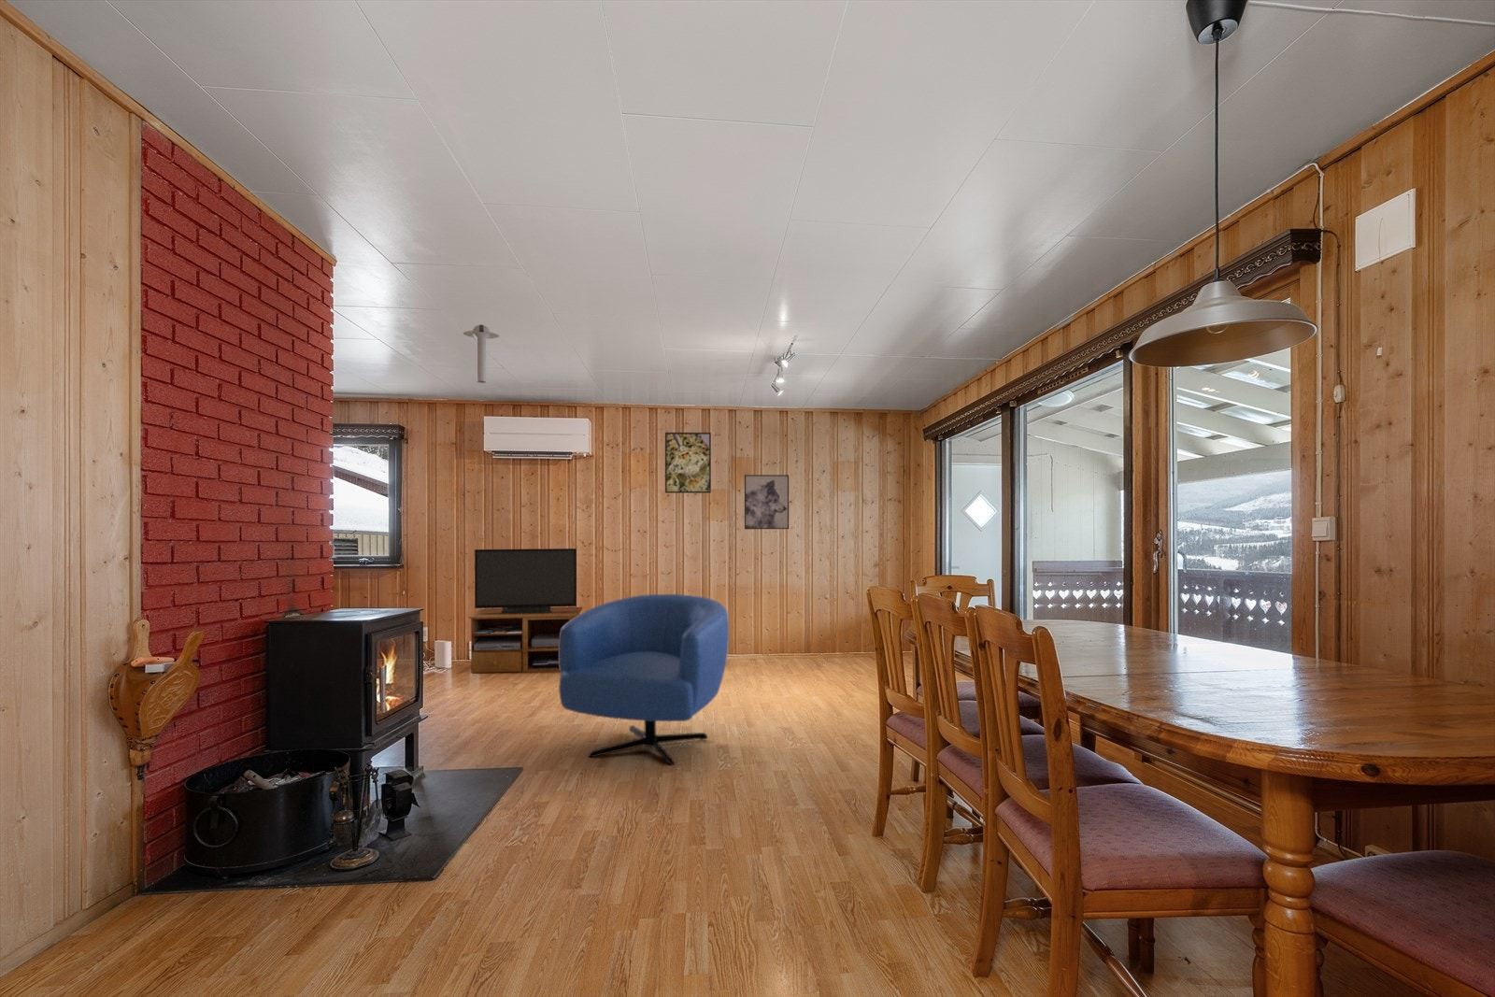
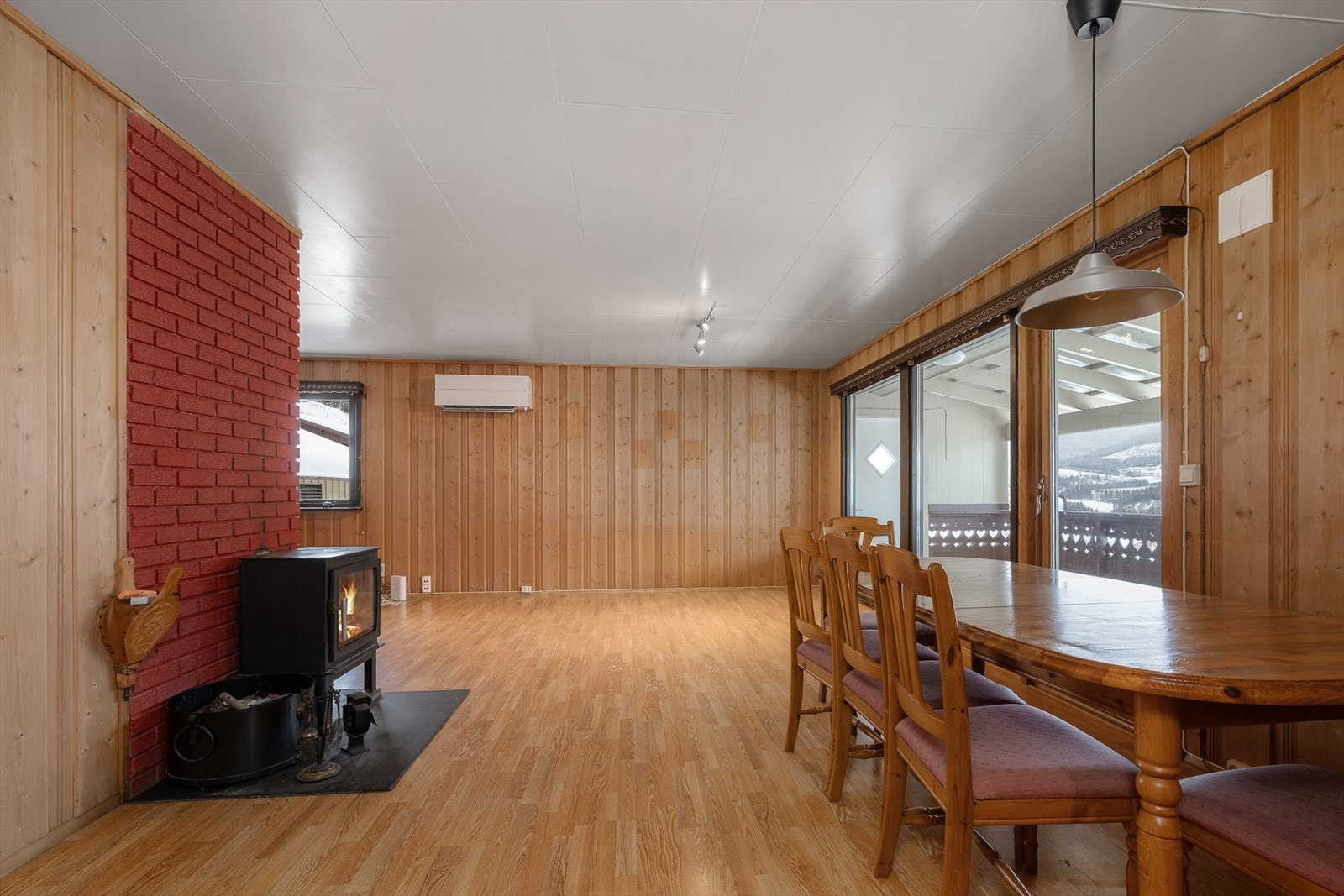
- wall art [744,474,790,530]
- armchair [557,593,730,767]
- tv stand [468,547,583,673]
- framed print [664,432,712,494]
- ceiling light [463,324,501,384]
